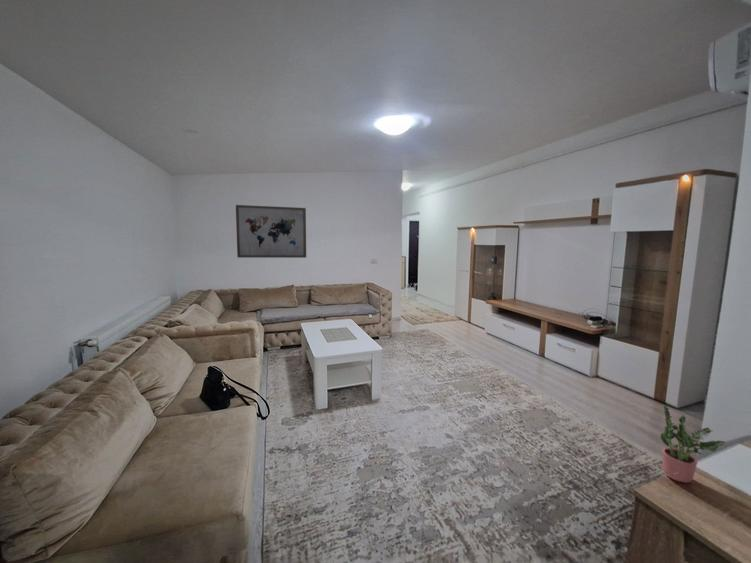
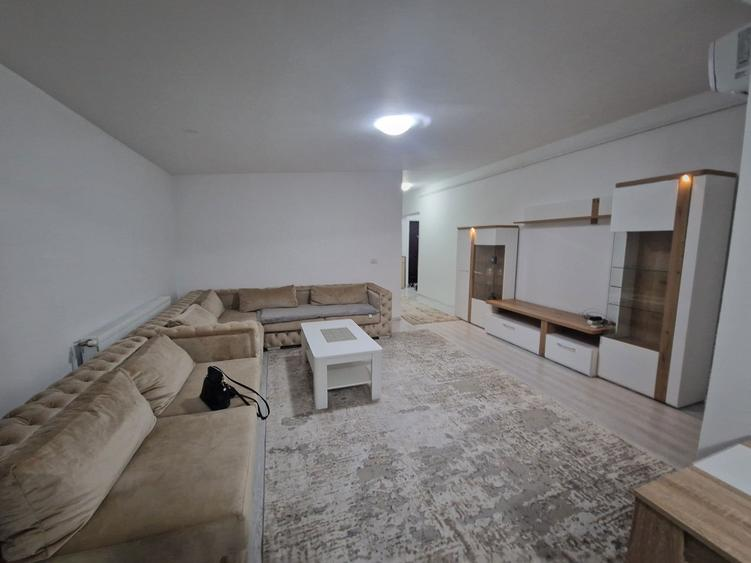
- wall art [235,204,307,259]
- potted plant [659,404,726,484]
